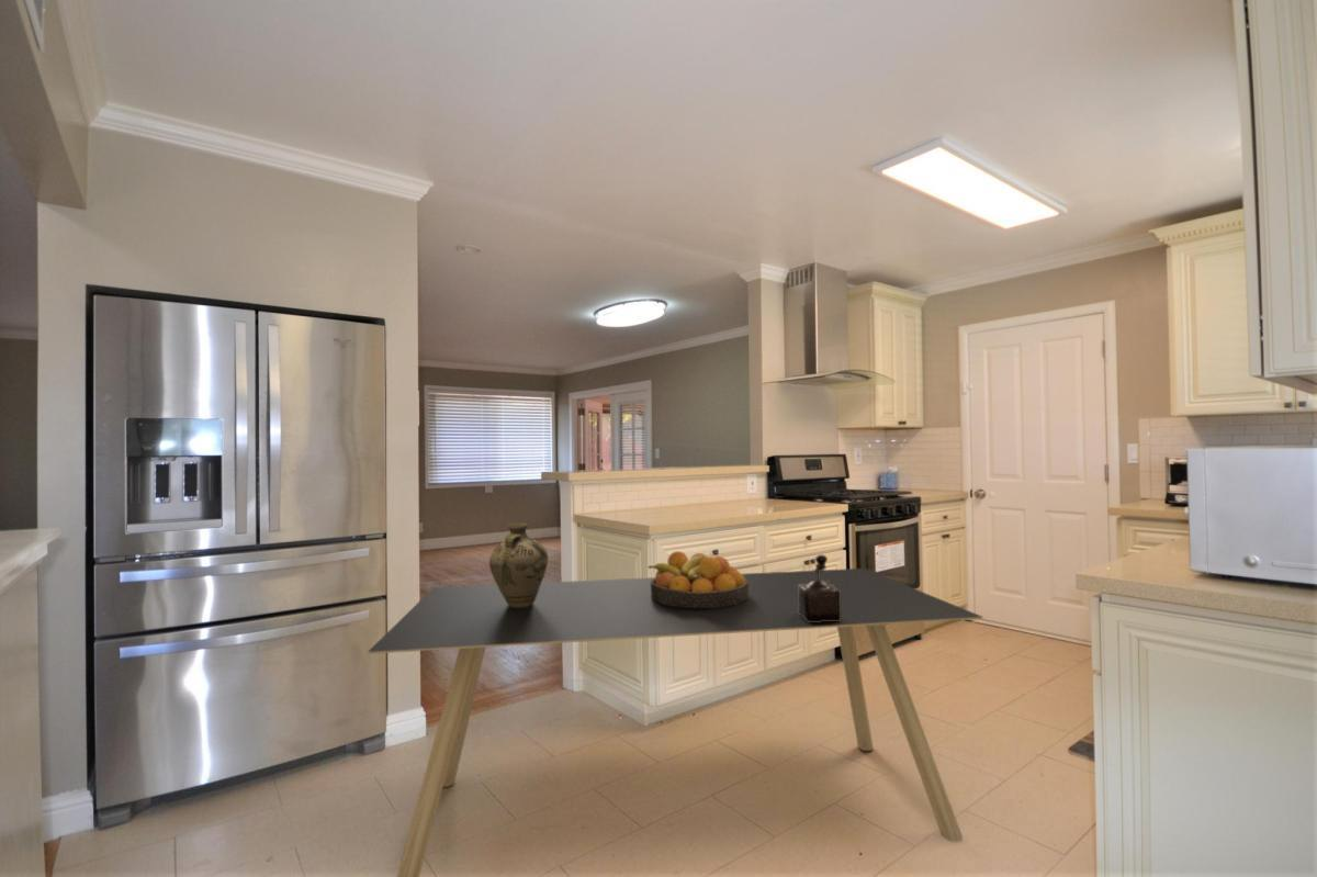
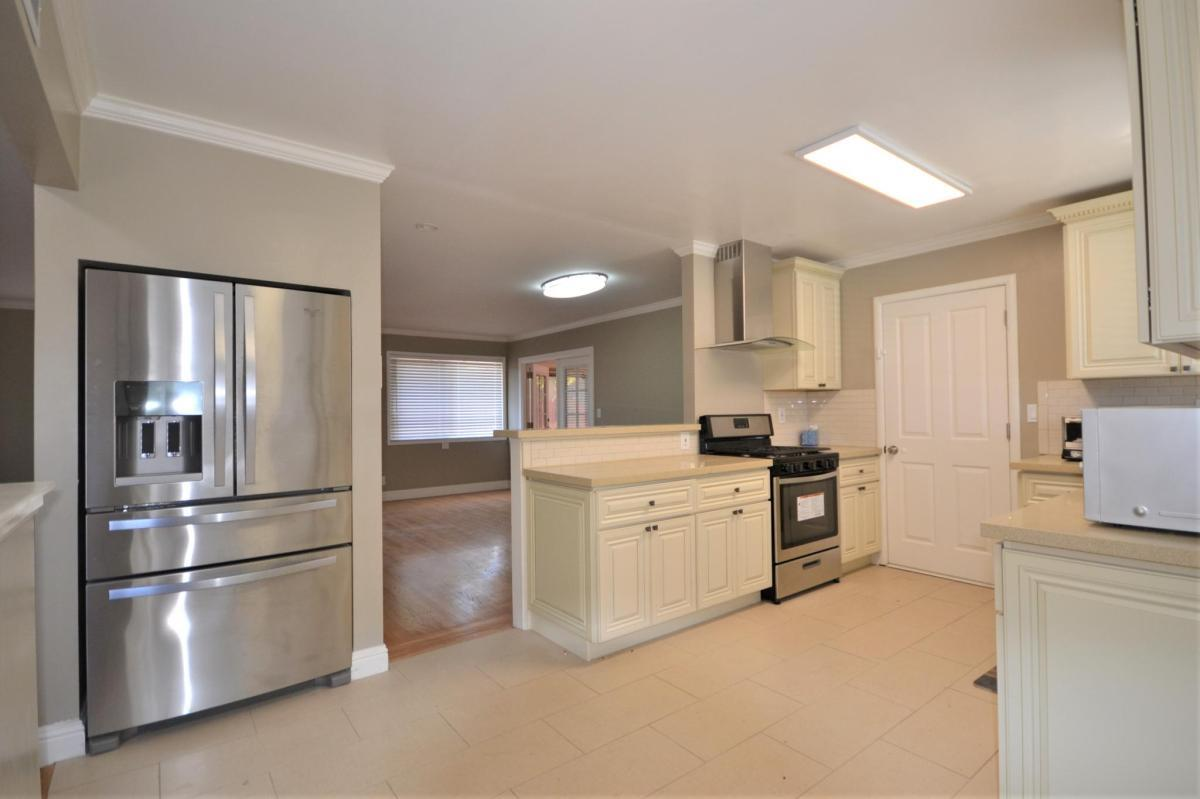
- jug [488,522,549,608]
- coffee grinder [798,553,841,622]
- fruit bowl [646,550,748,608]
- dining table [367,567,984,877]
